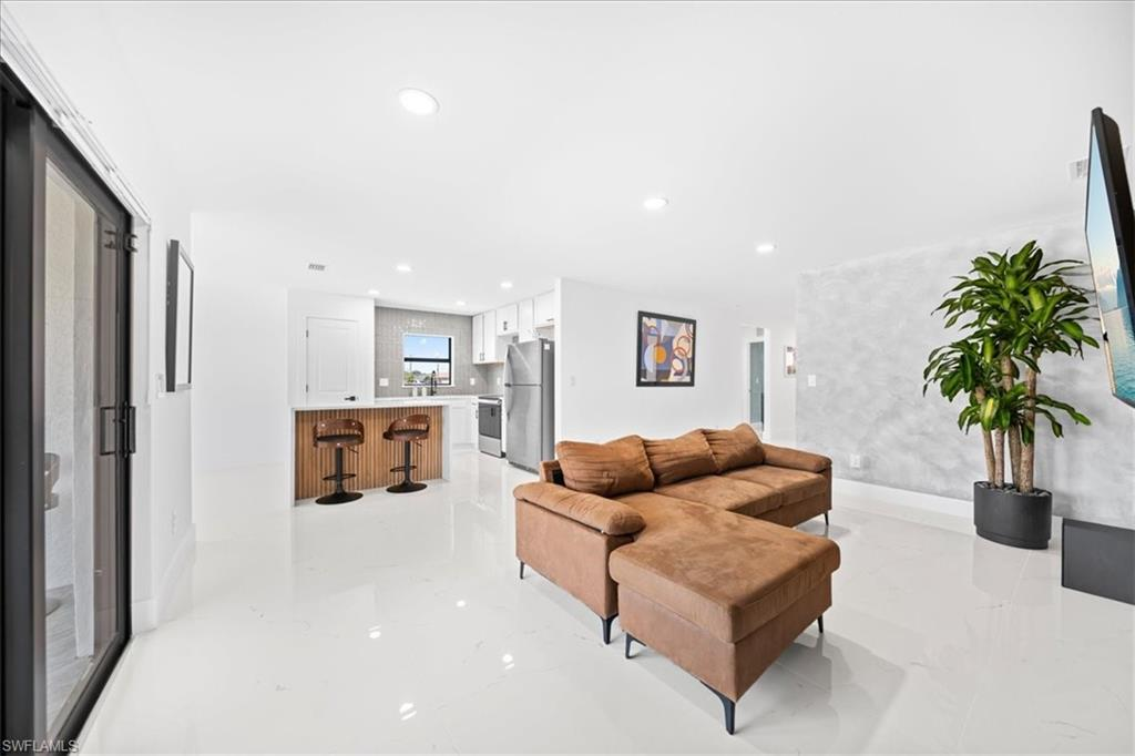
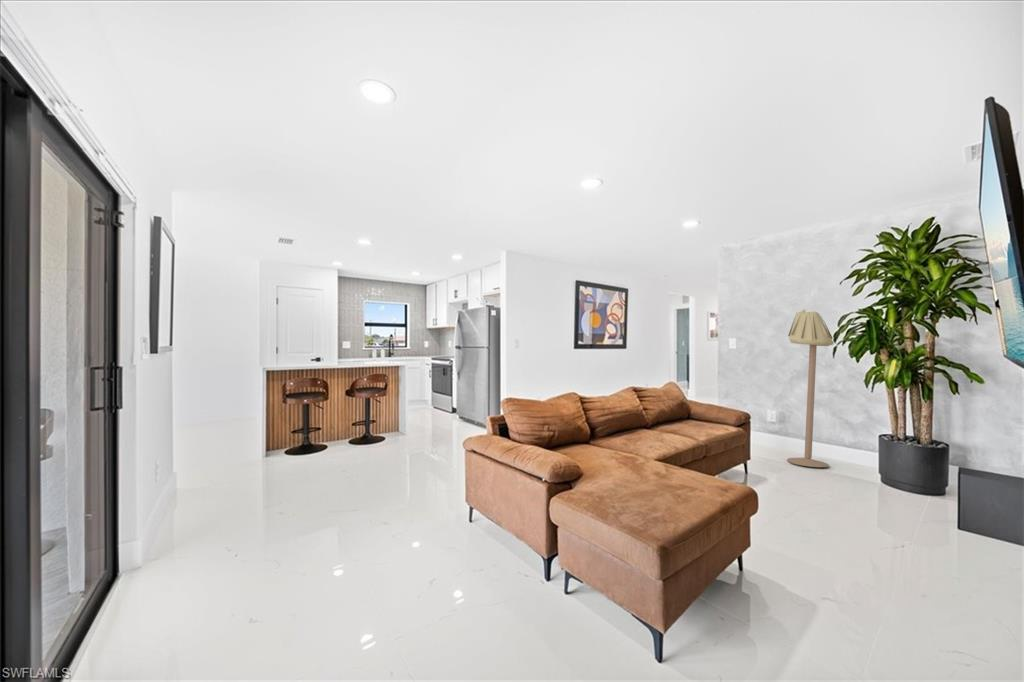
+ floor lamp [786,308,835,468]
